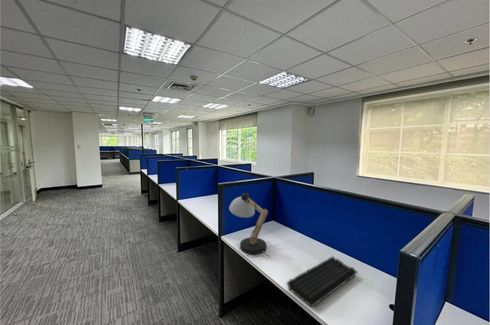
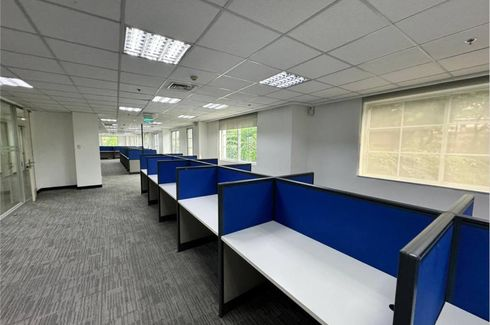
- desk lamp [228,191,271,258]
- keyboard [286,255,359,308]
